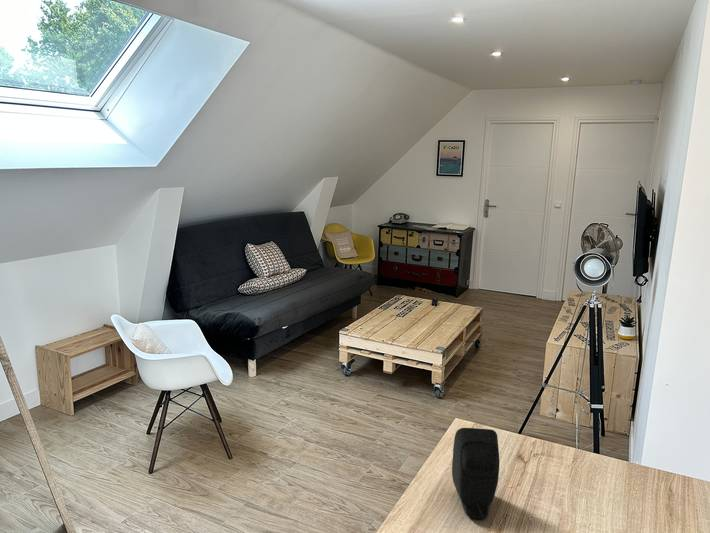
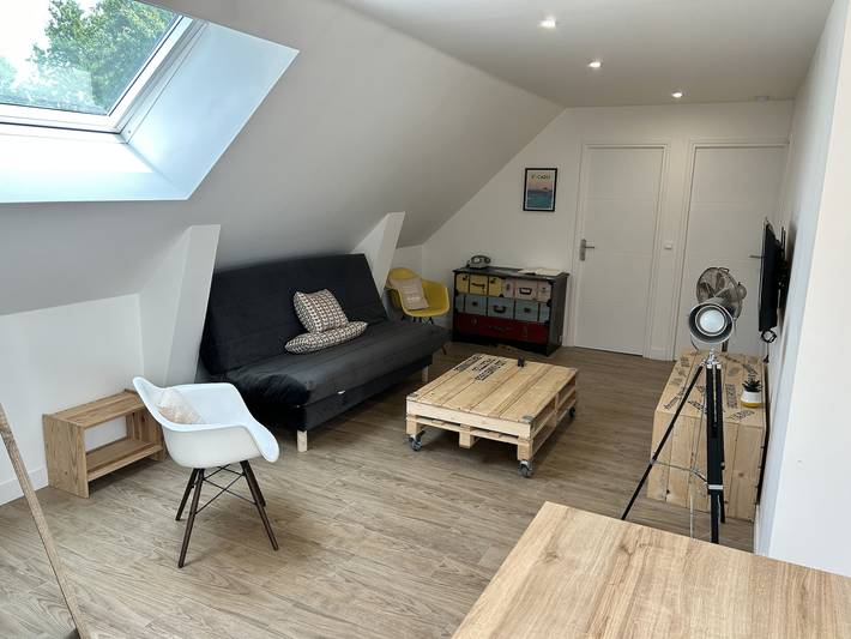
- speaker [451,427,500,520]
